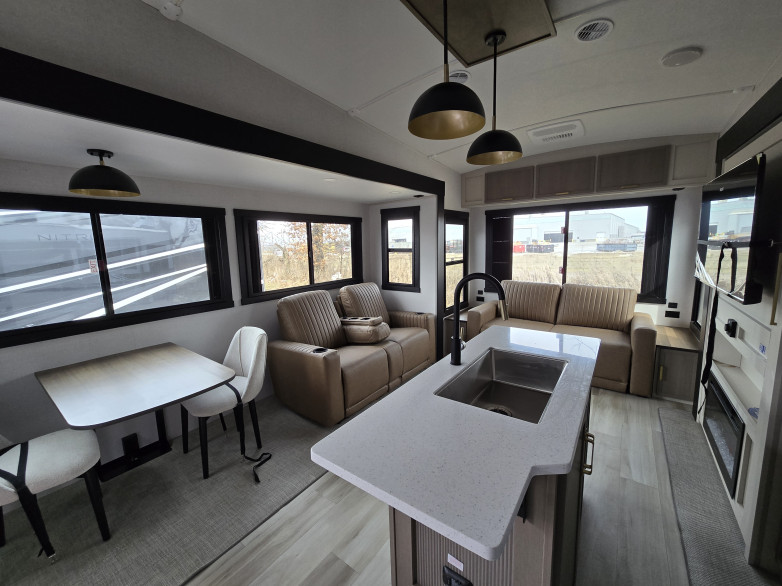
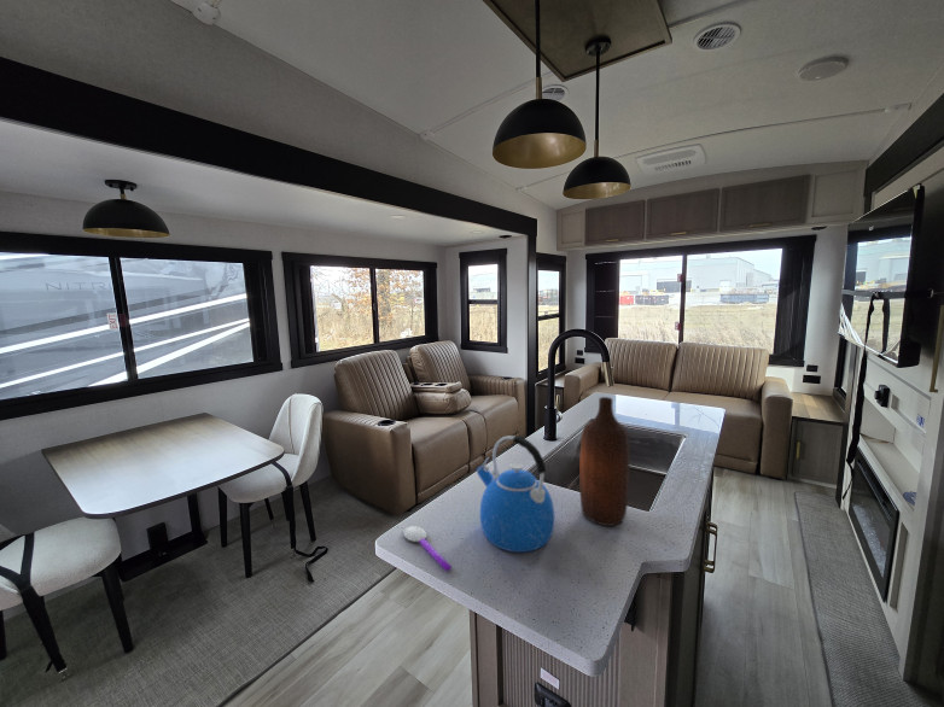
+ kettle [476,434,555,554]
+ spoon [402,525,451,572]
+ bottle [578,396,630,527]
